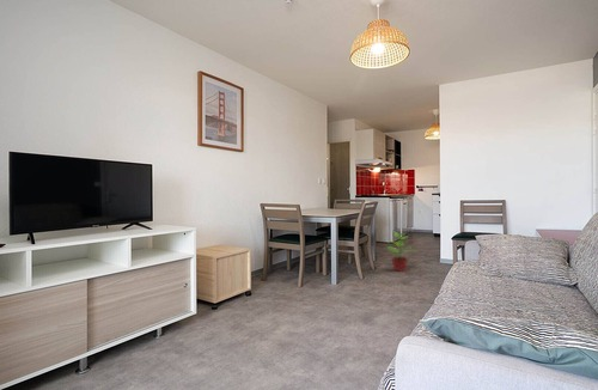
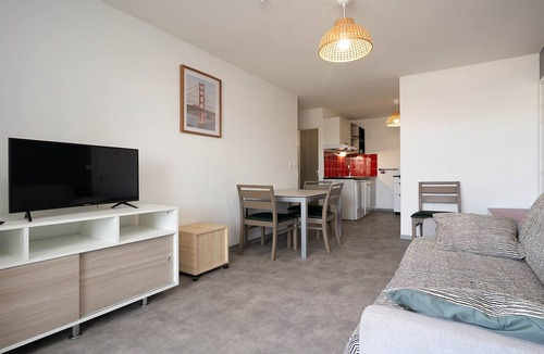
- potted plant [385,230,417,273]
